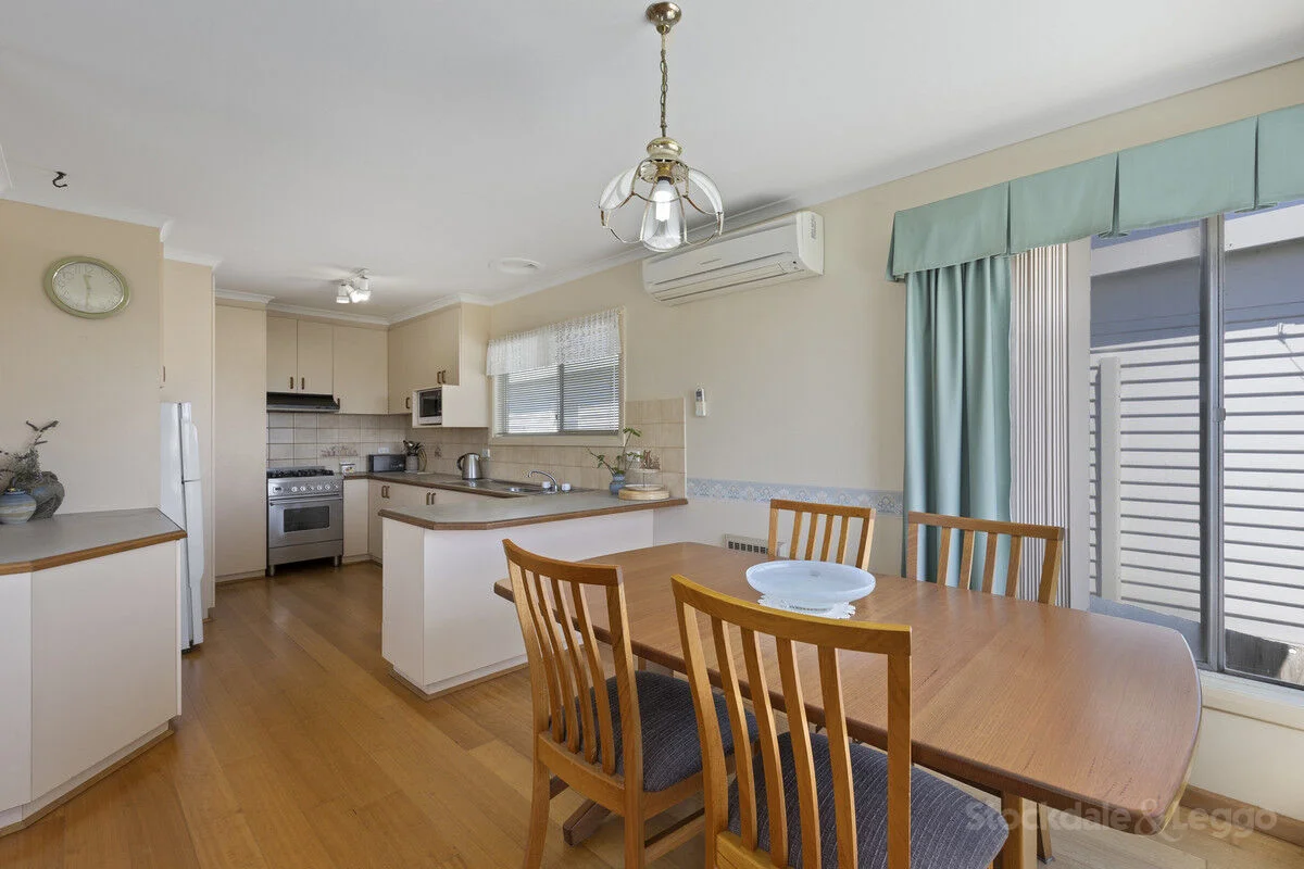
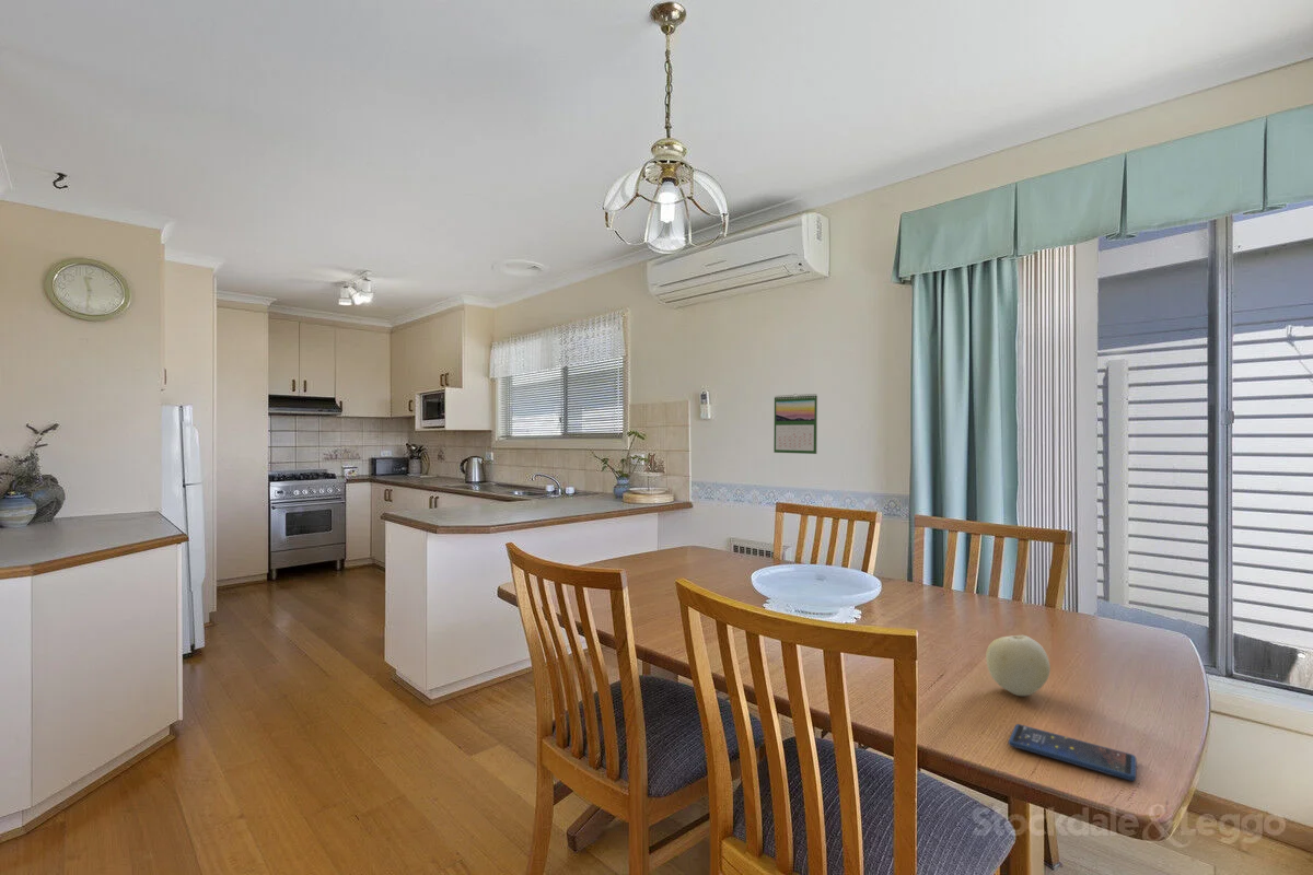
+ smartphone [1008,723,1137,782]
+ fruit [985,634,1051,697]
+ calendar [772,393,818,455]
